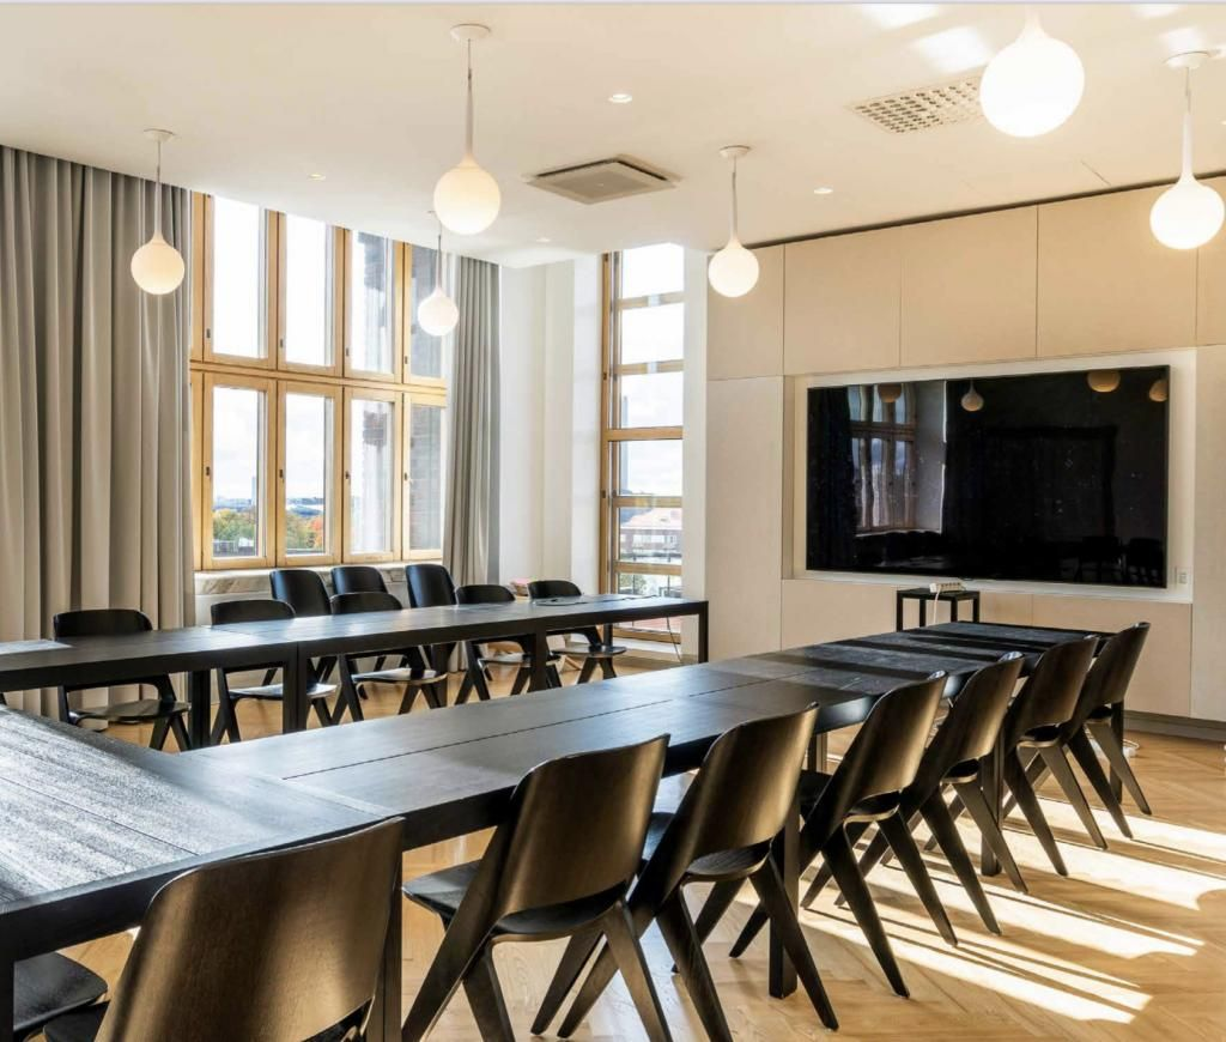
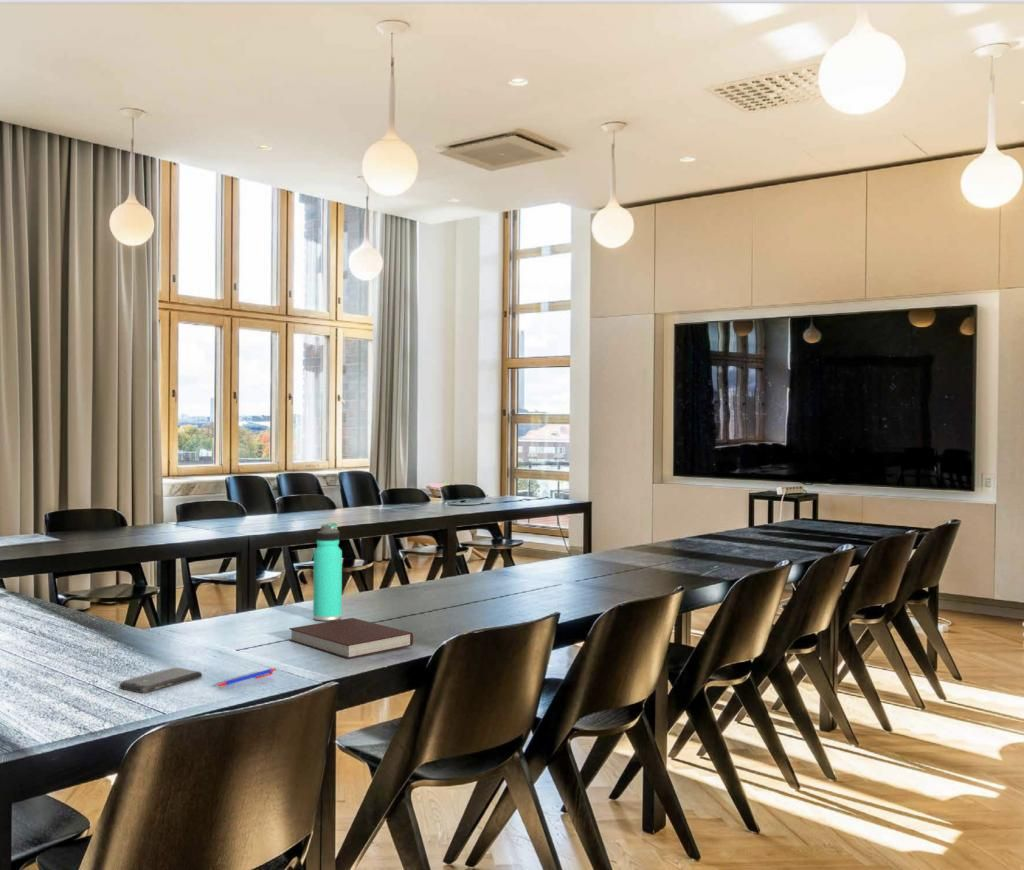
+ notebook [288,617,414,660]
+ smartphone [118,667,203,694]
+ pen [216,667,277,688]
+ thermos bottle [312,522,343,622]
